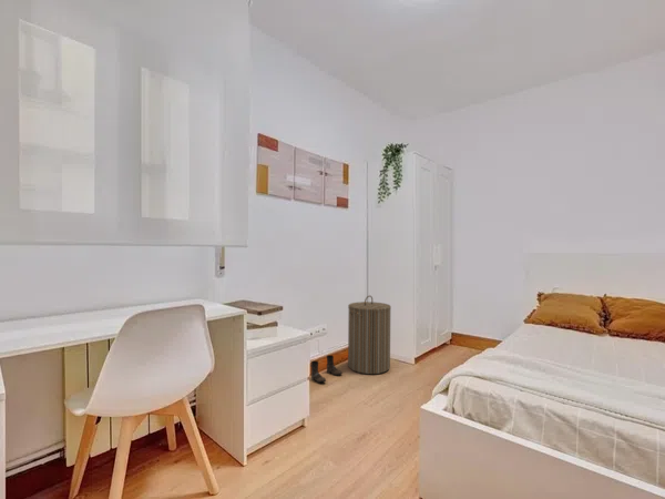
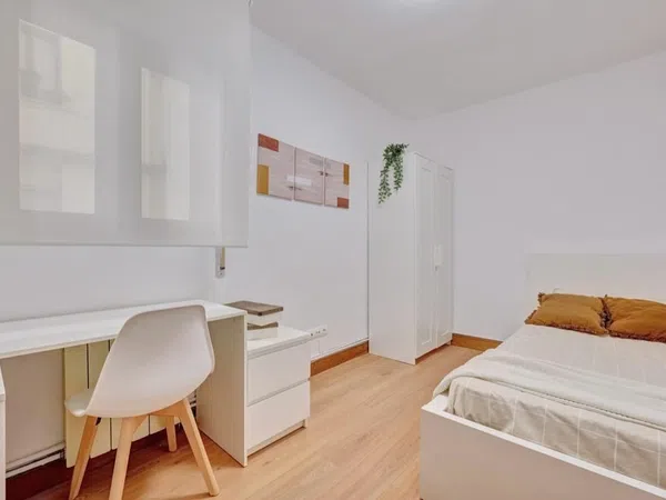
- boots [309,354,344,384]
- laundry hamper [347,294,392,375]
